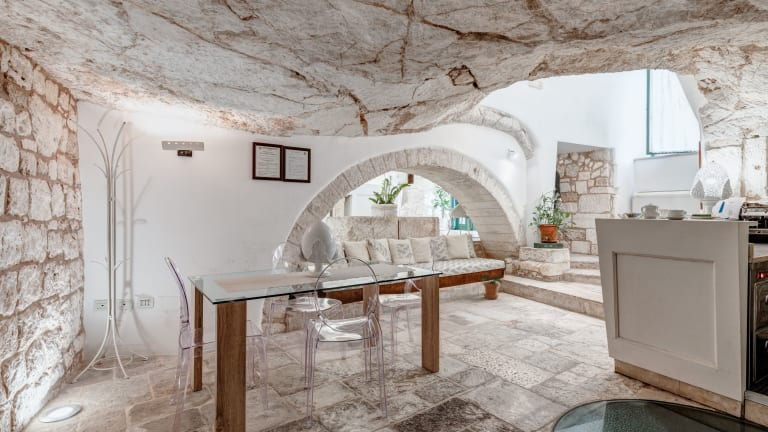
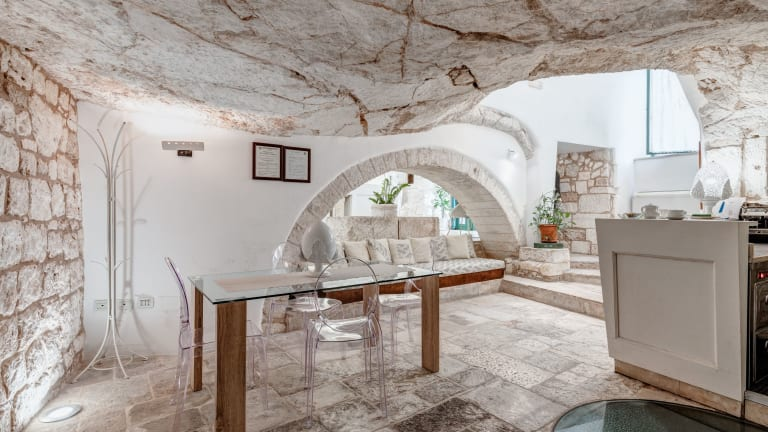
- potted plant [480,275,503,300]
